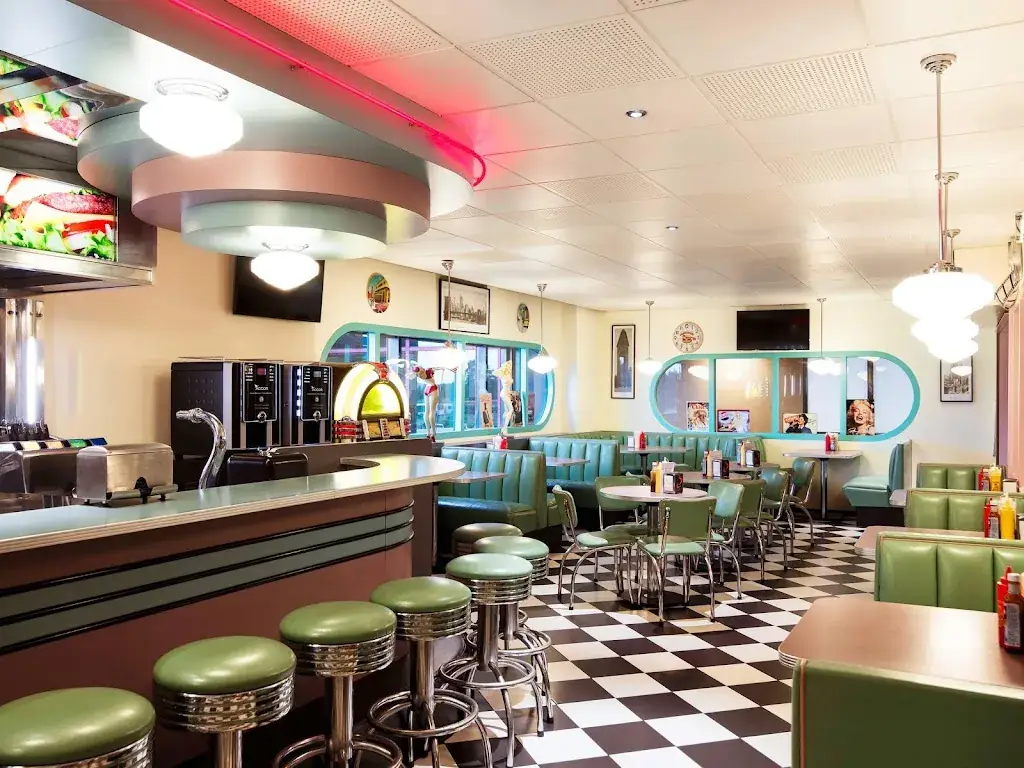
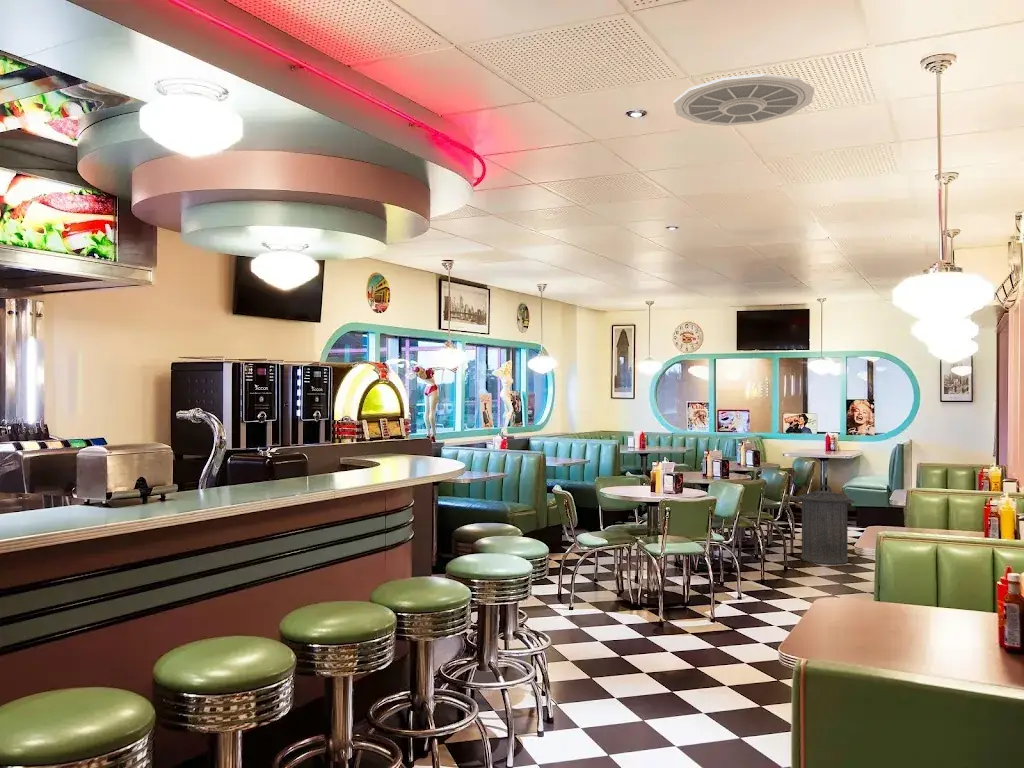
+ trash can [793,484,857,565]
+ ceiling vent [673,73,815,127]
